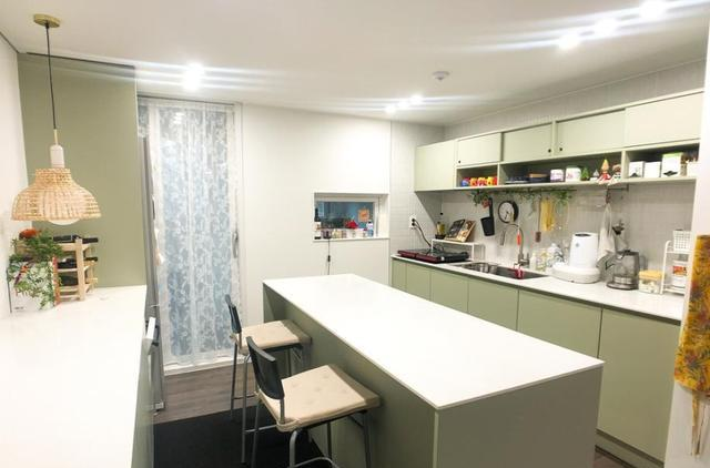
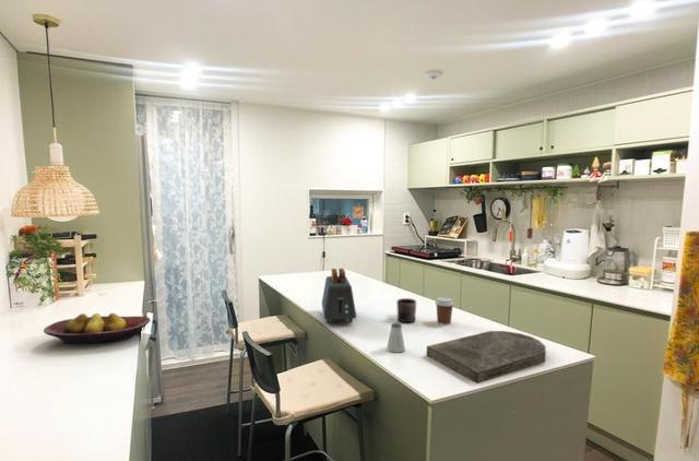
+ mug [395,297,417,323]
+ cutting board [426,330,547,385]
+ fruit bowl [43,312,152,345]
+ toaster [321,268,357,323]
+ coffee cup [434,296,455,326]
+ saltshaker [386,322,406,353]
